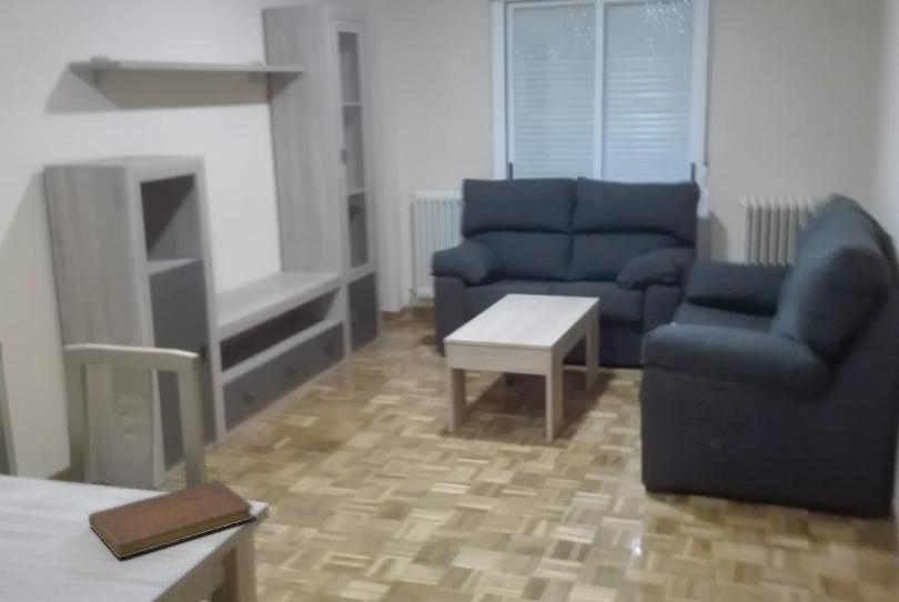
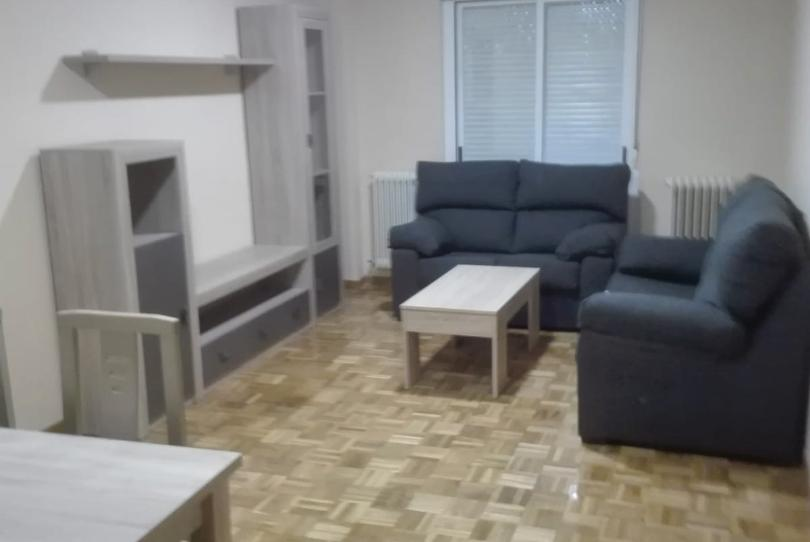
- notebook [88,479,255,559]
